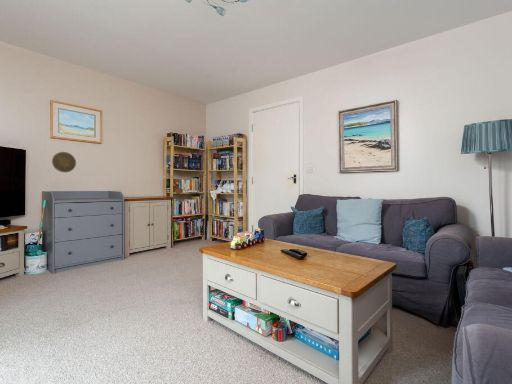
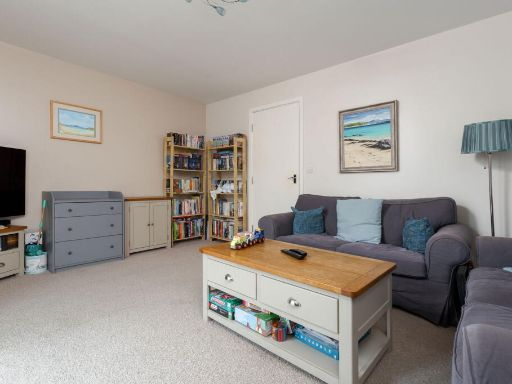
- decorative plate [51,151,77,173]
